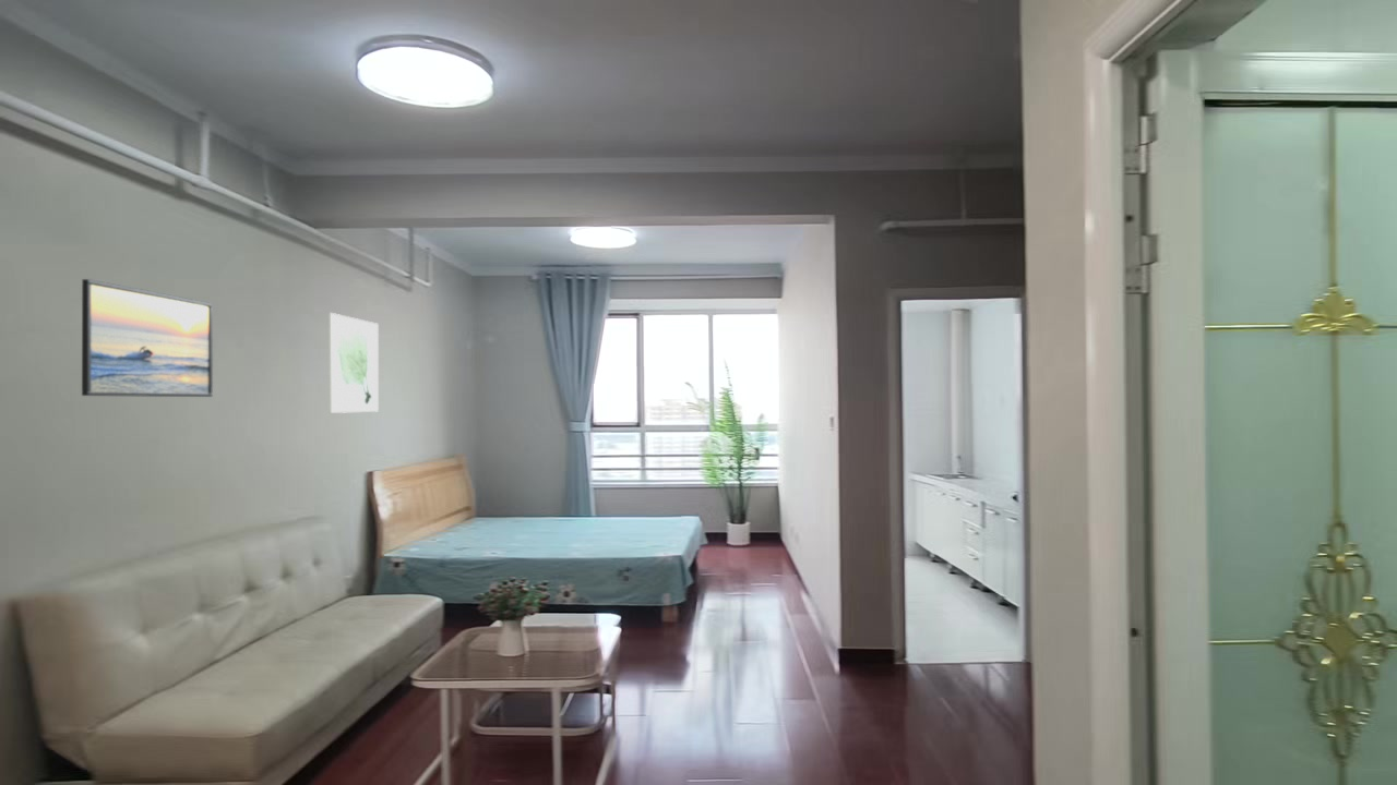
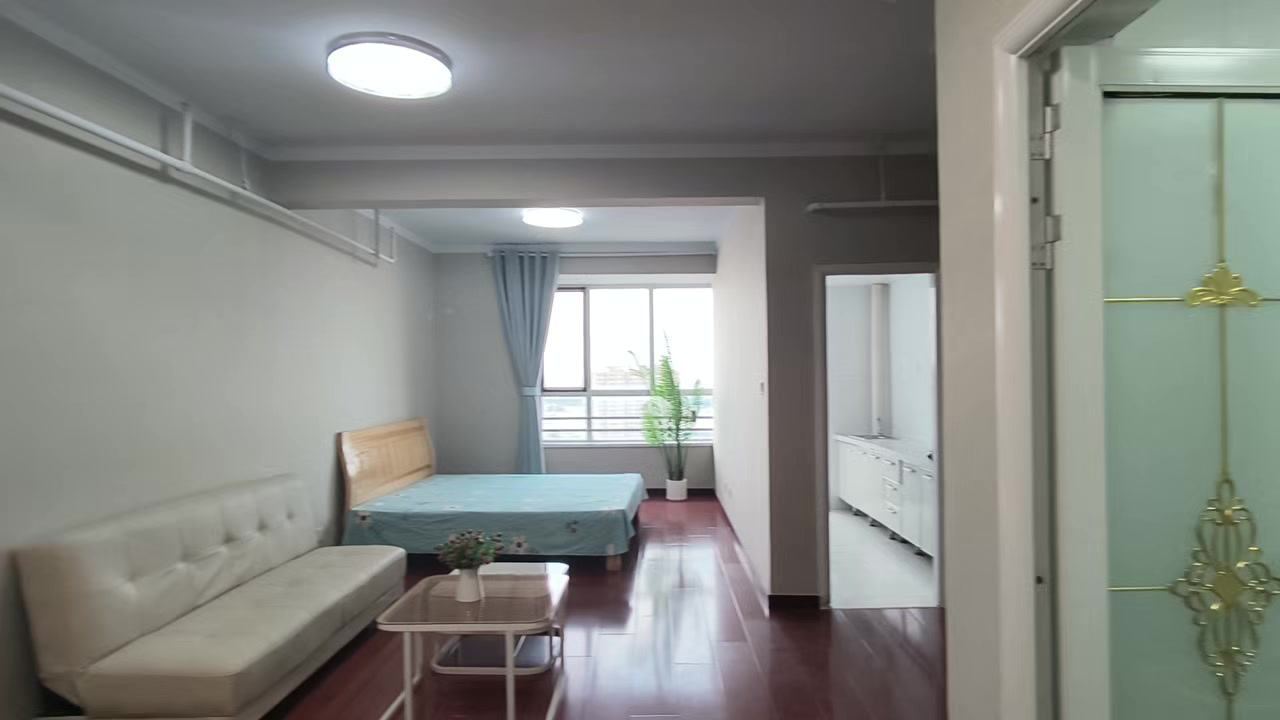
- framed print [81,278,214,398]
- wall art [329,312,380,414]
